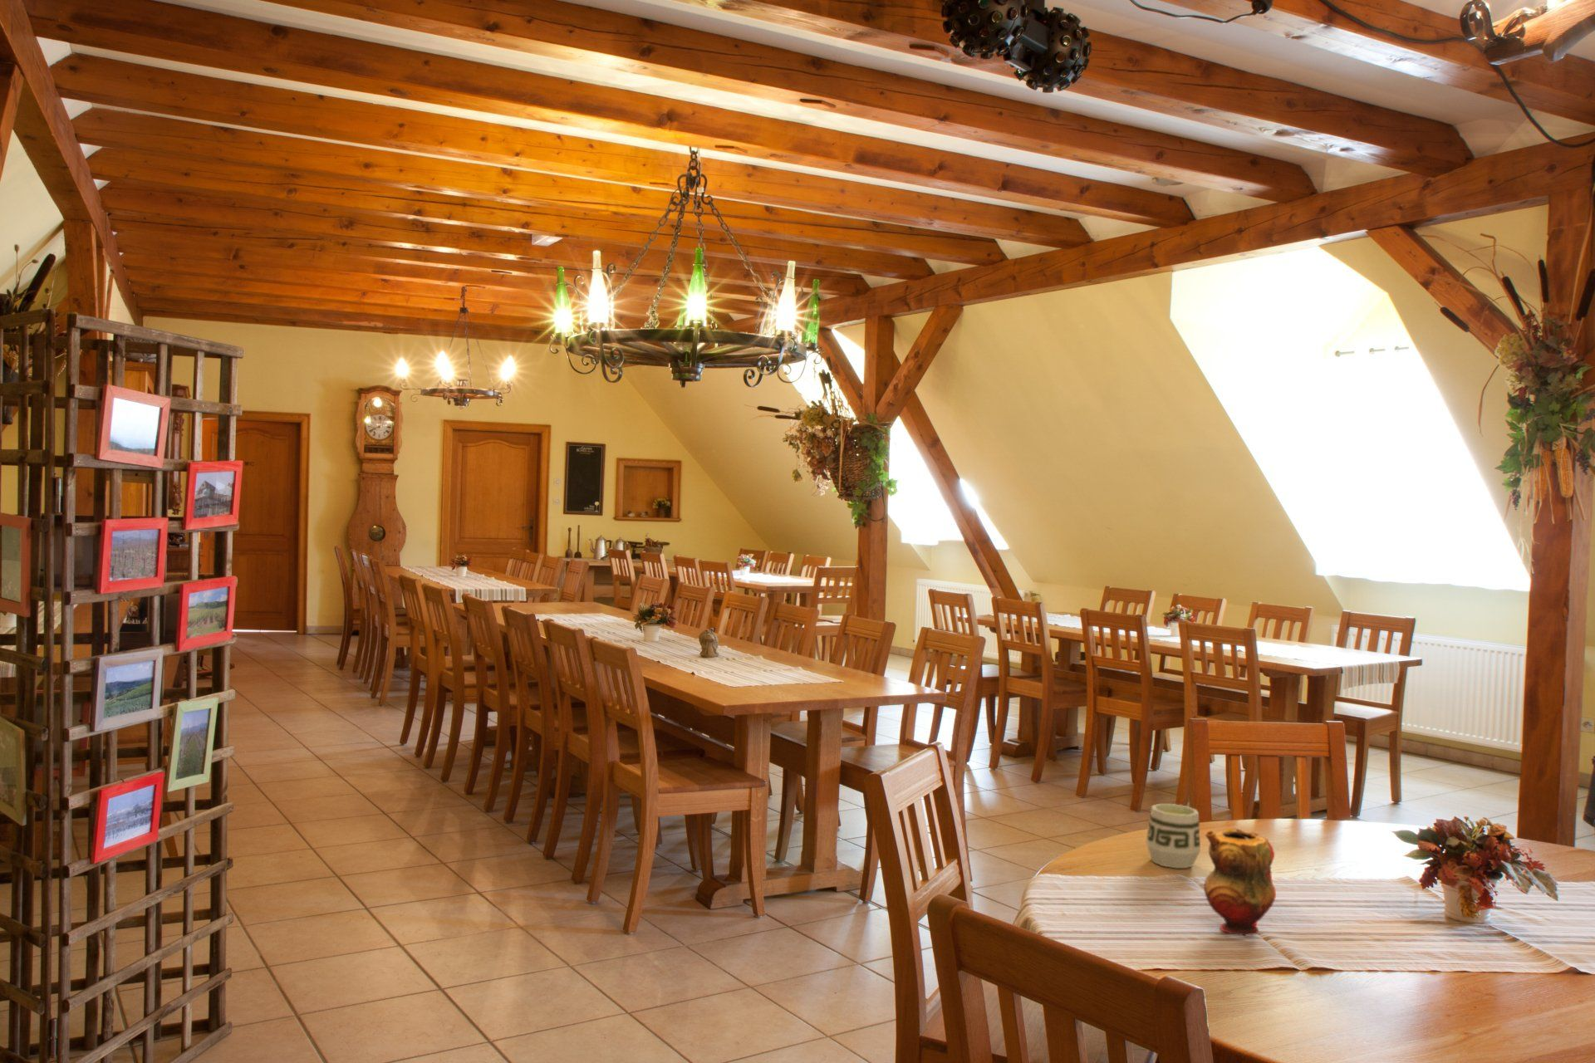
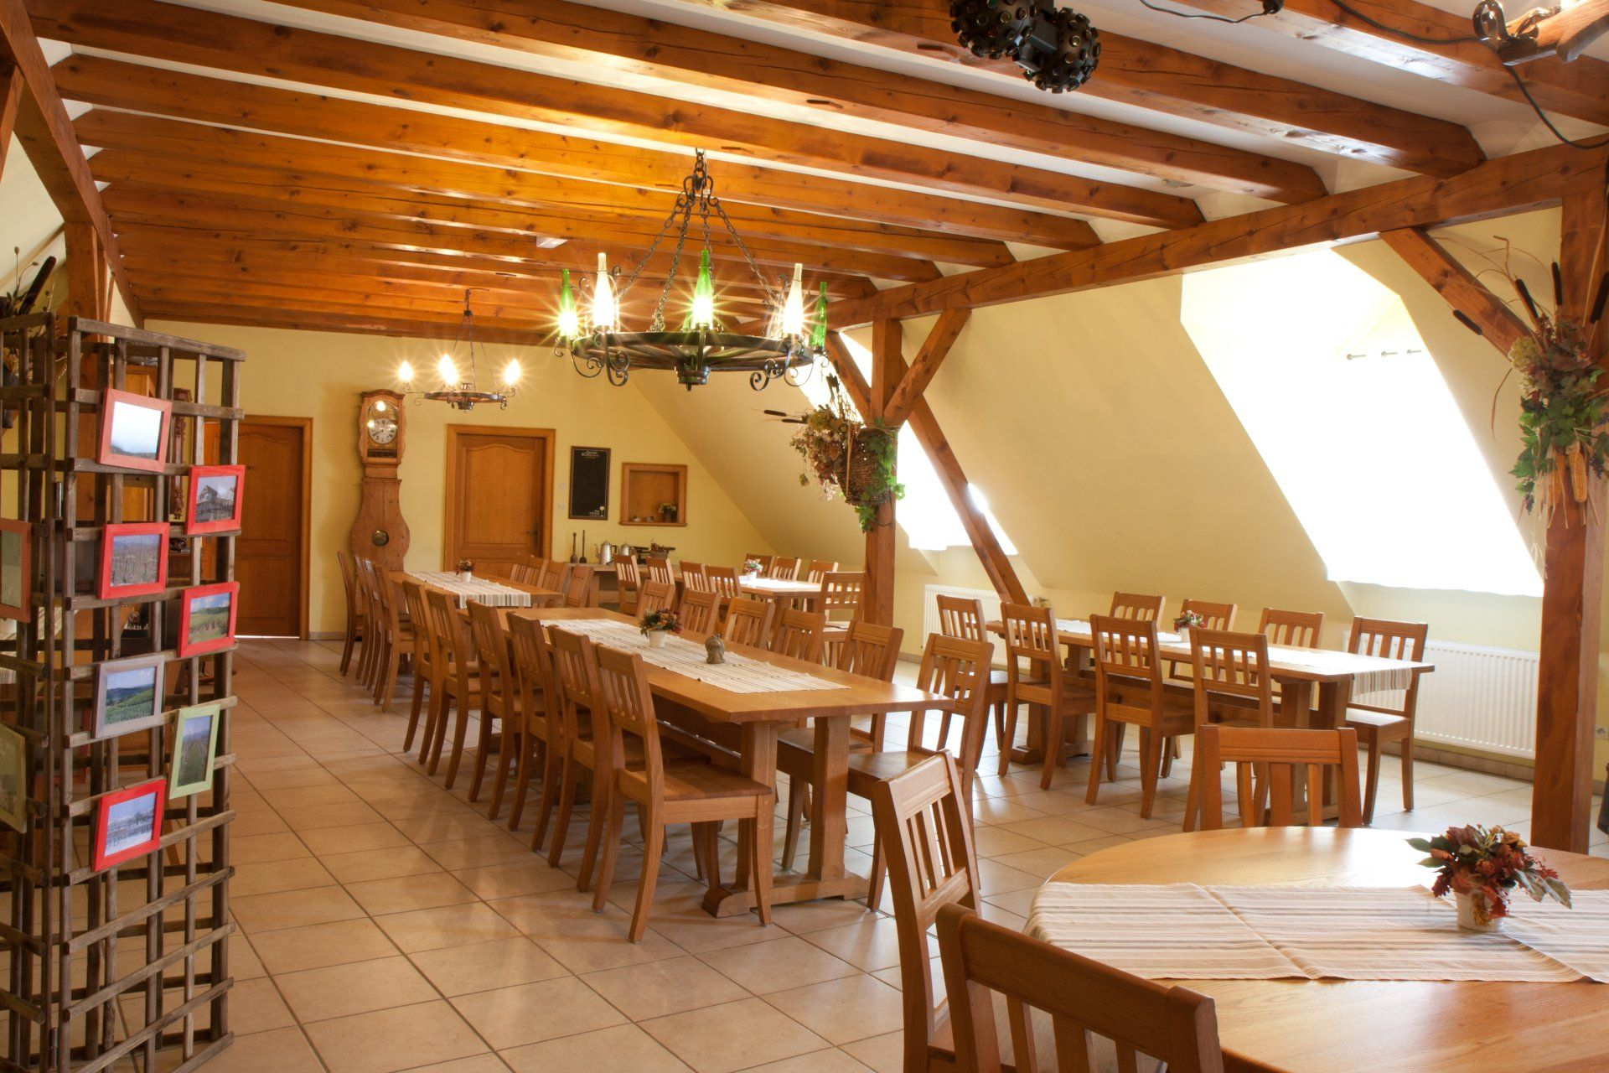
- cup [1145,803,1201,868]
- teapot [1203,827,1277,937]
